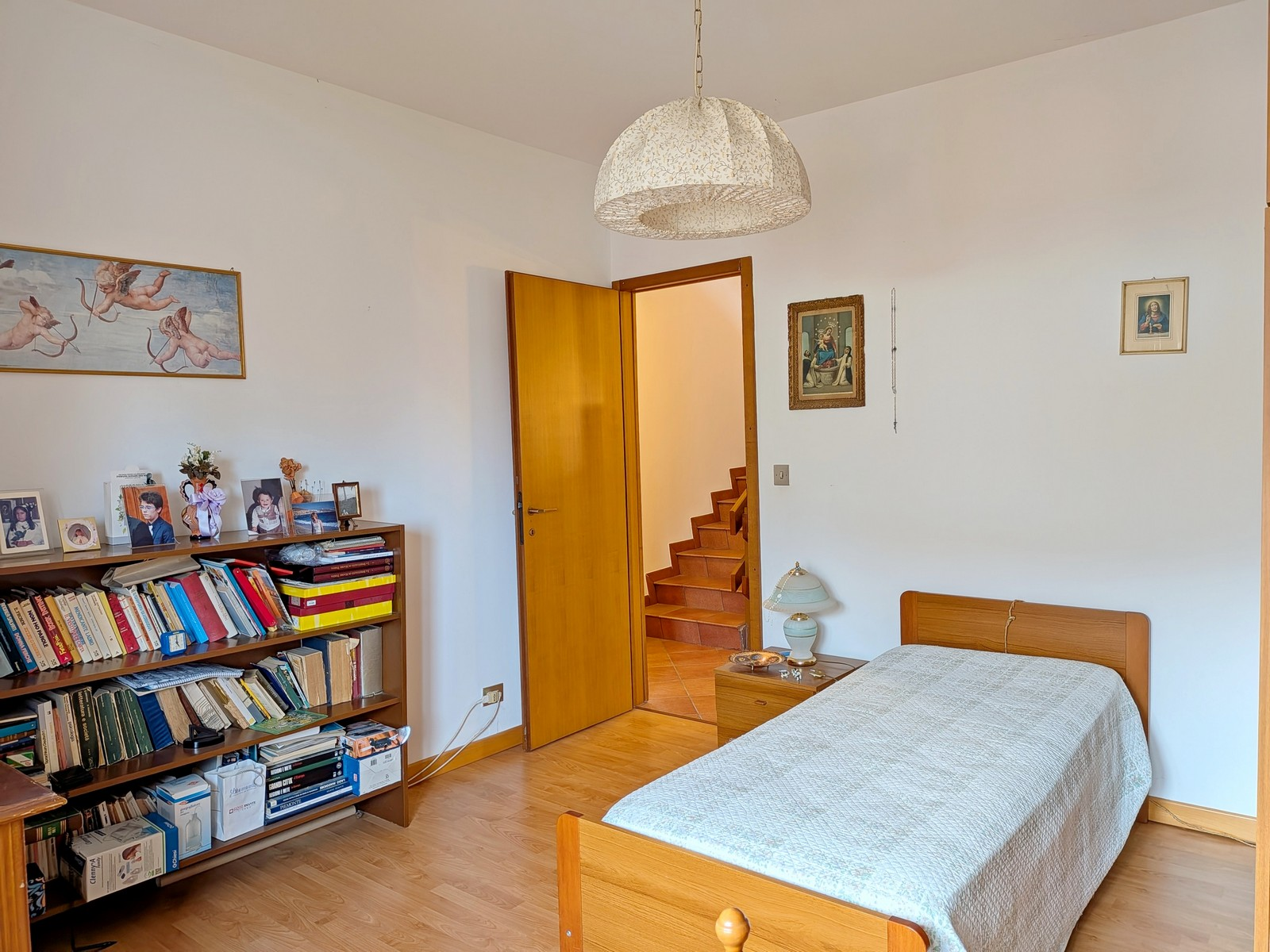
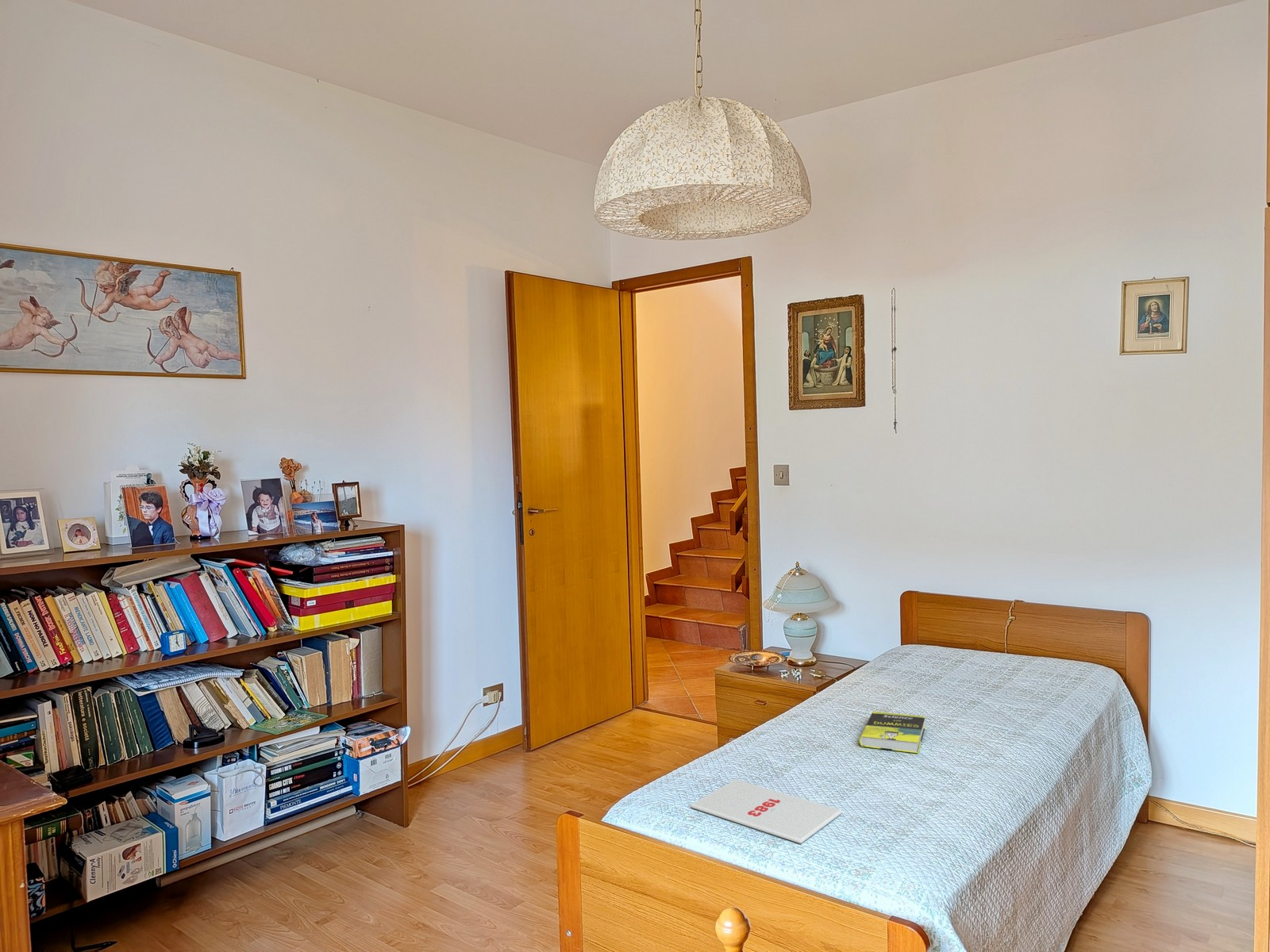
+ book [859,711,926,754]
+ magazine [691,779,843,844]
